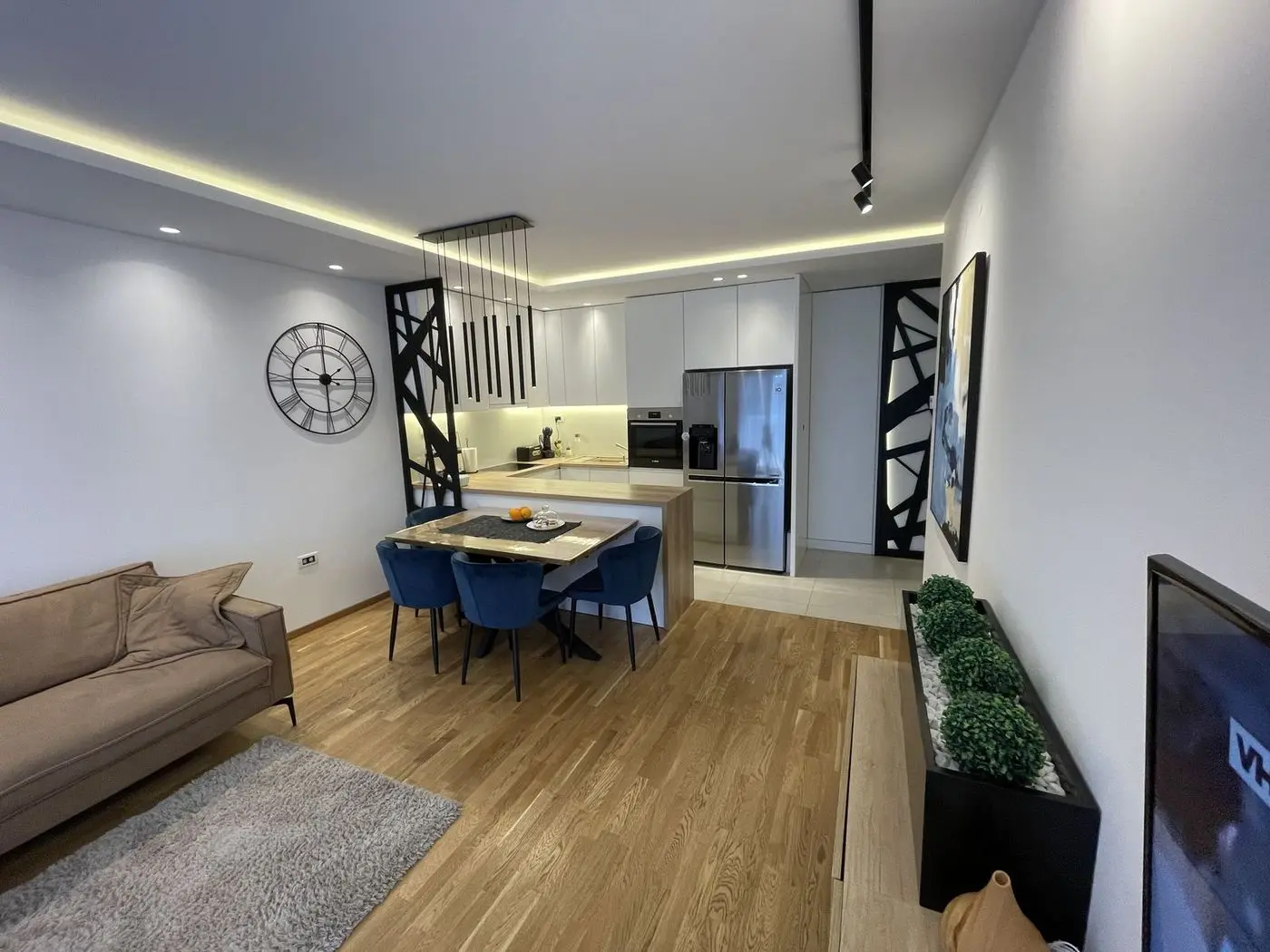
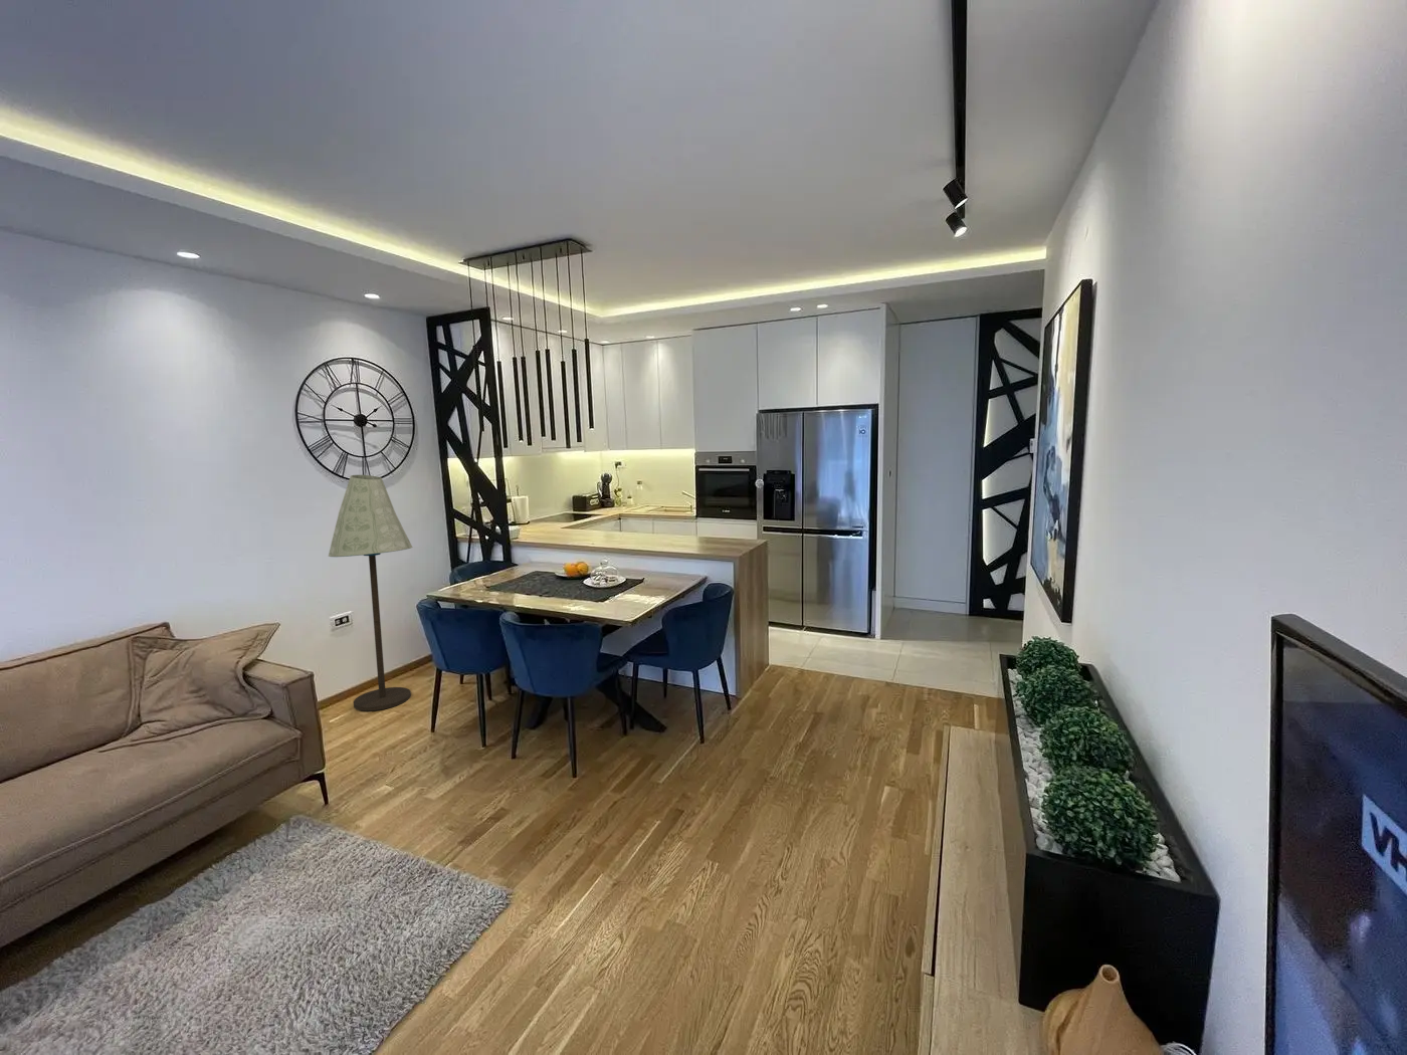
+ floor lamp [328,474,413,713]
